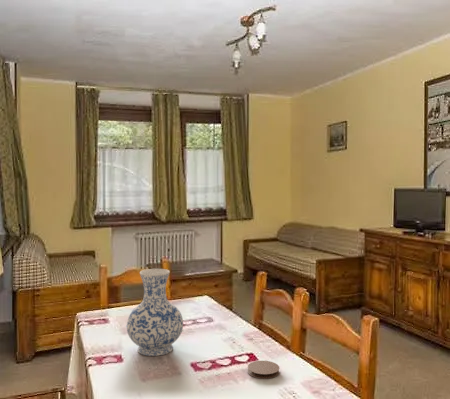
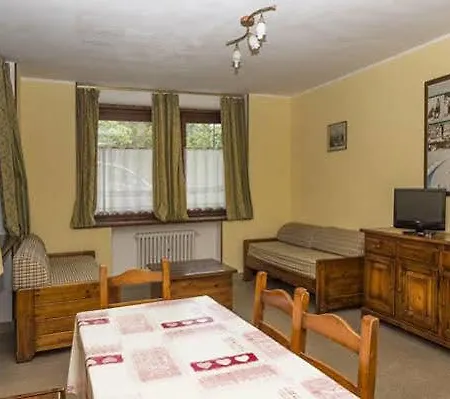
- coaster [247,360,280,380]
- vase [126,268,184,357]
